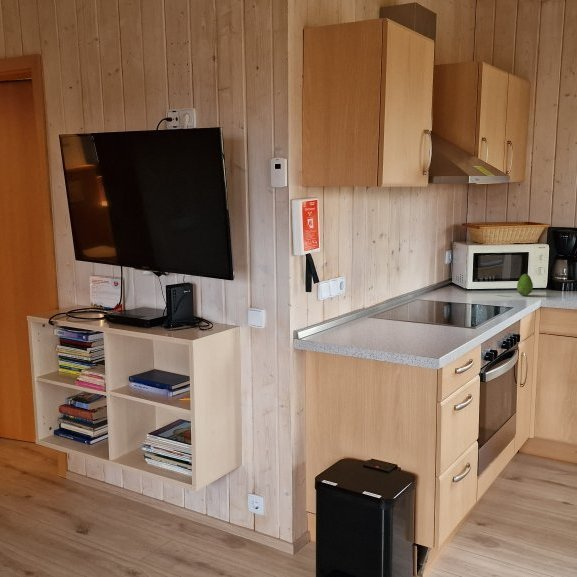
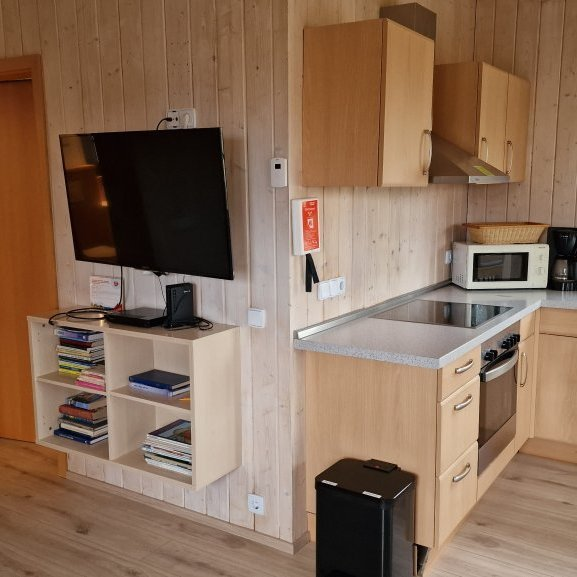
- fruit [516,273,534,297]
